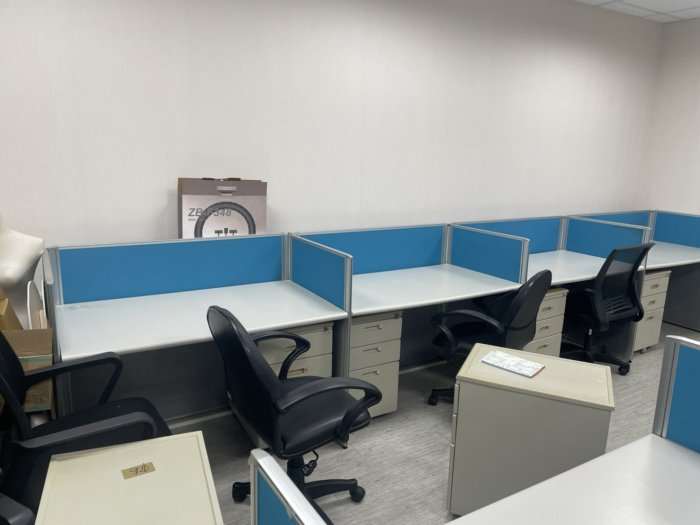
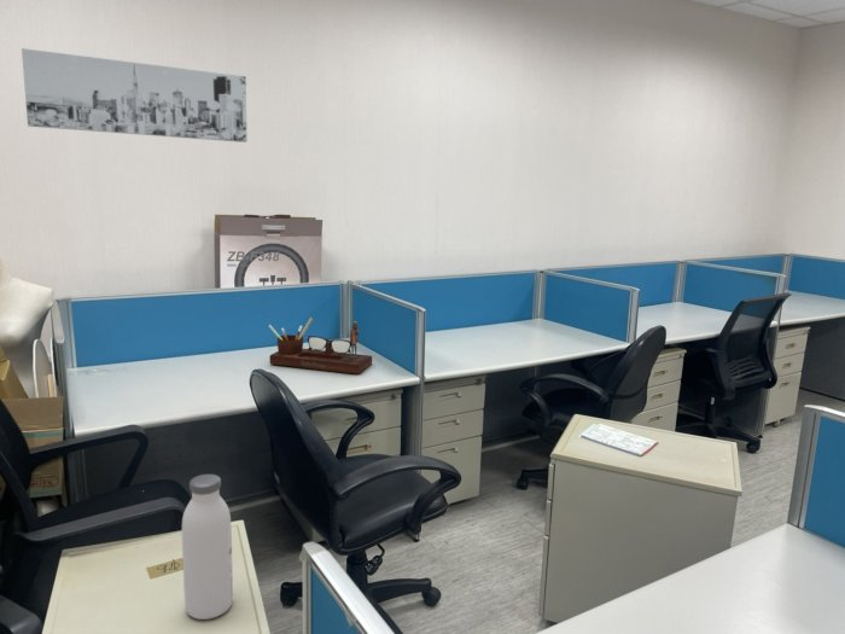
+ desk organizer [268,316,373,376]
+ water bottle [181,473,234,621]
+ wall art [21,47,249,144]
